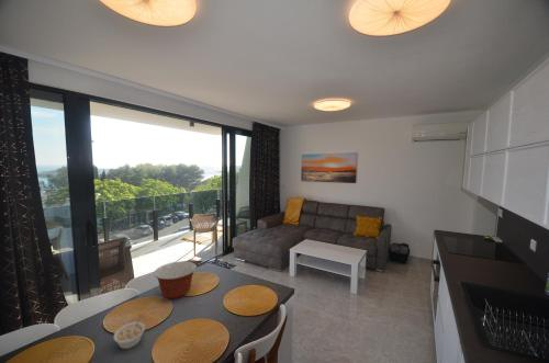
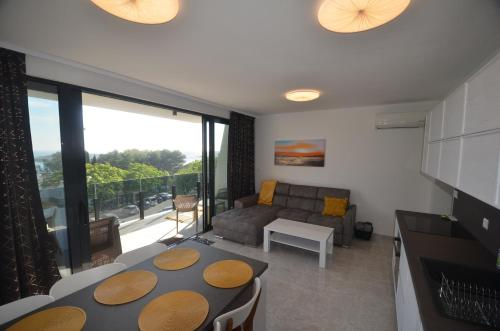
- legume [112,315,146,350]
- mixing bowl [153,260,198,300]
